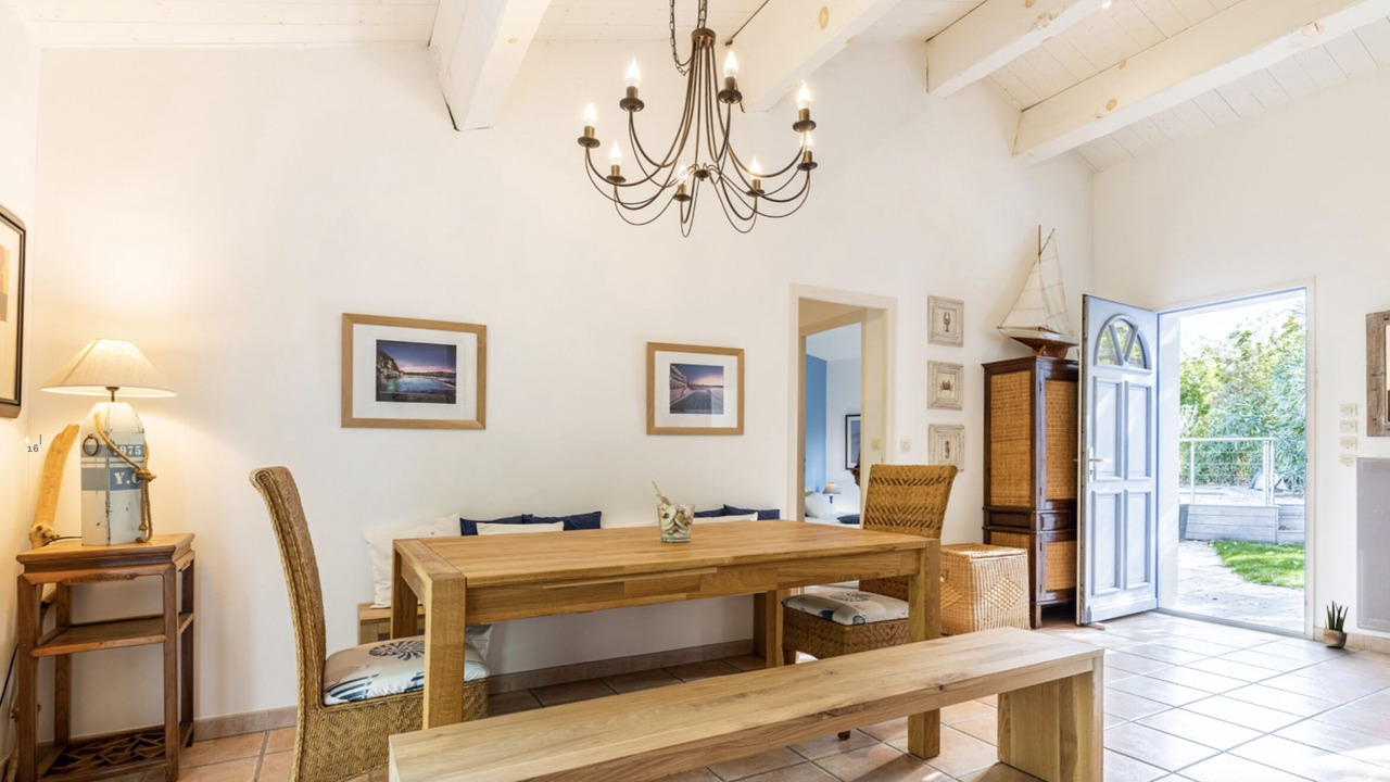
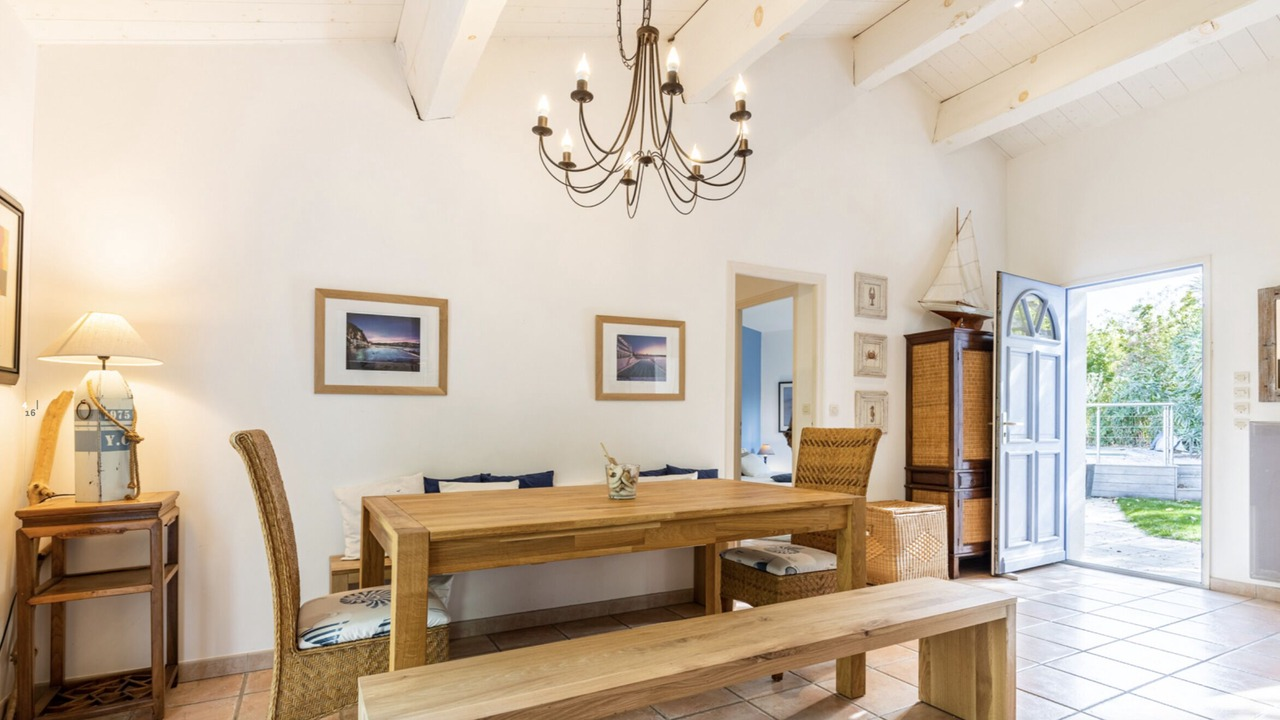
- potted plant [1323,600,1350,648]
